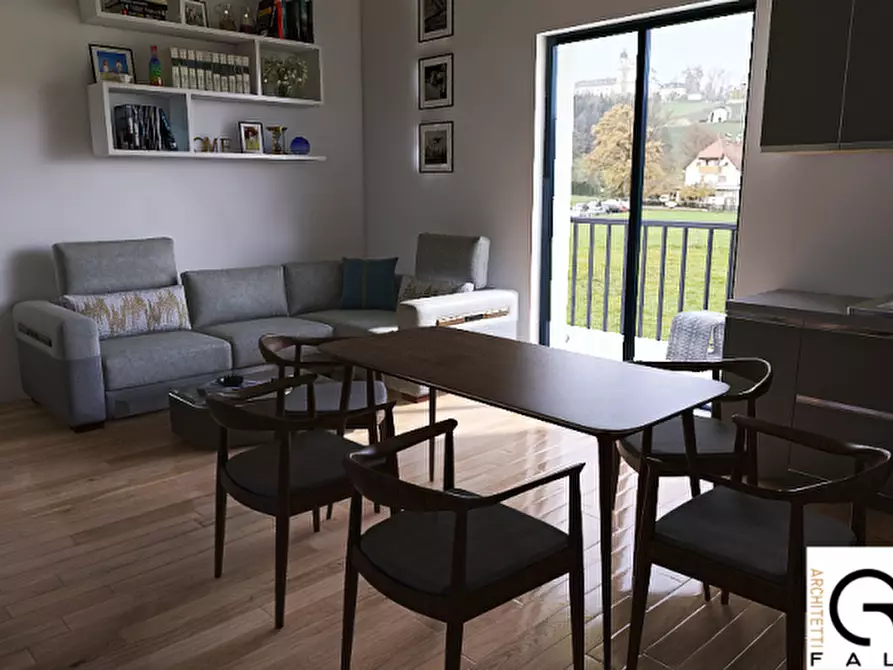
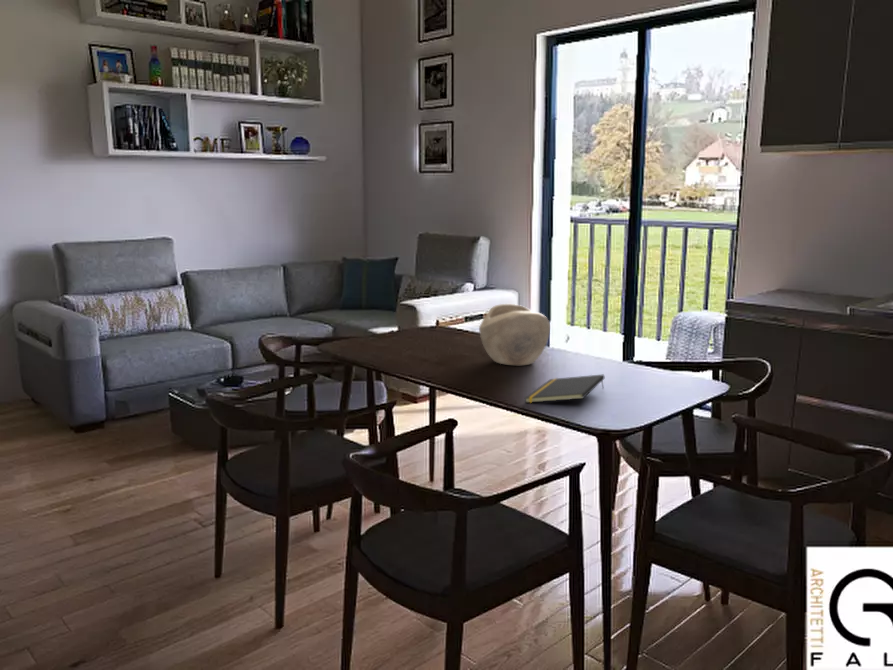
+ decorative bowl [478,303,551,366]
+ notepad [524,374,605,404]
